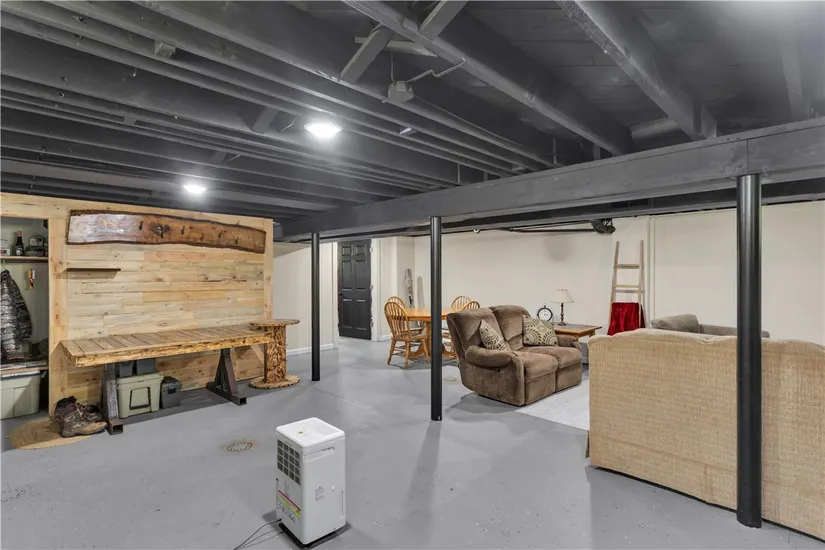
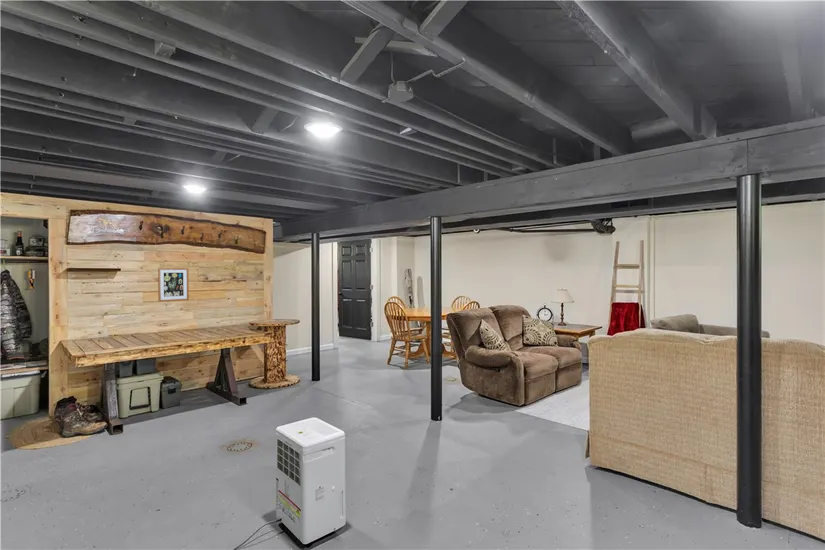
+ wall art [157,267,190,303]
